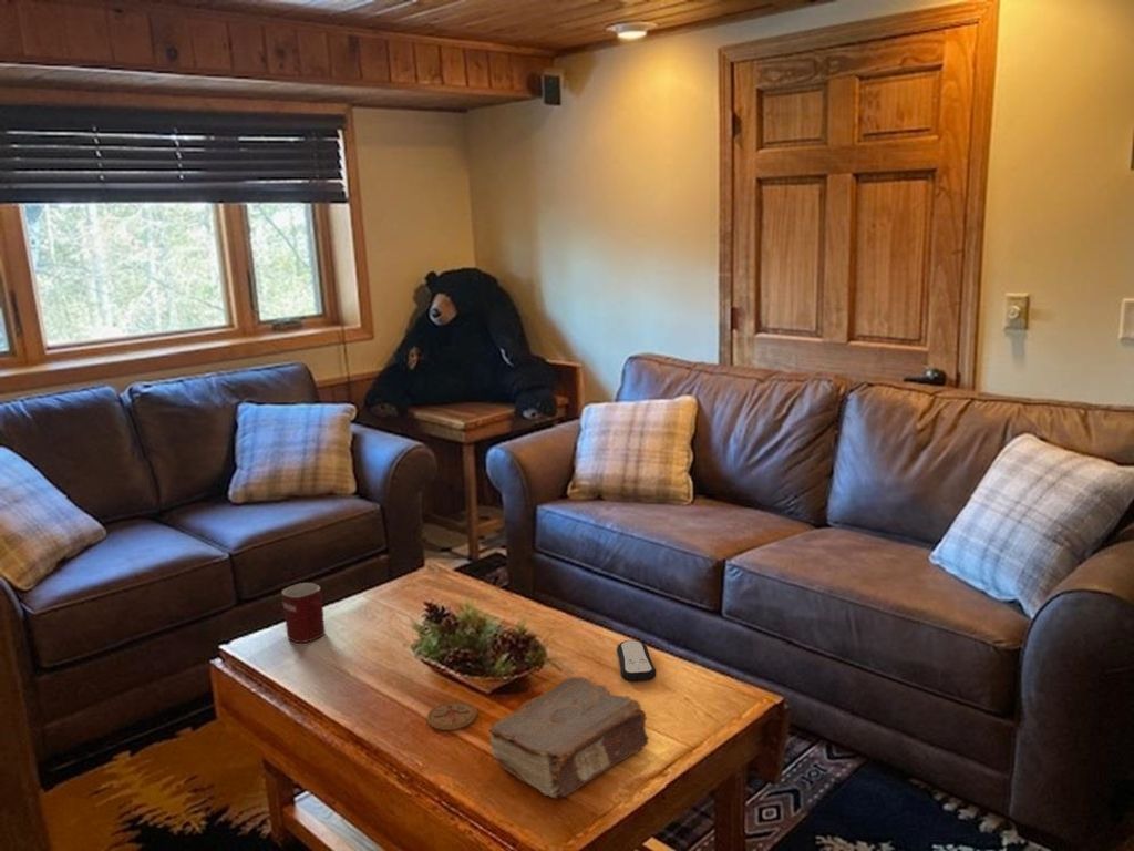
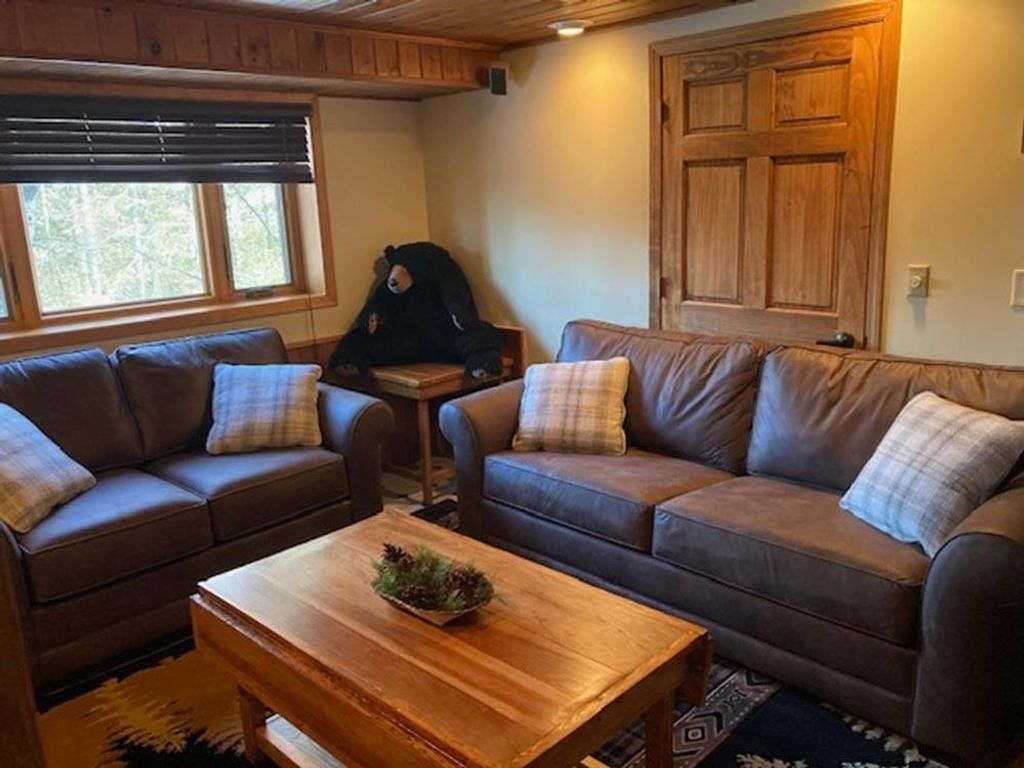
- mug [281,582,326,644]
- remote control [616,639,658,683]
- book [487,676,650,800]
- coaster [426,700,478,731]
